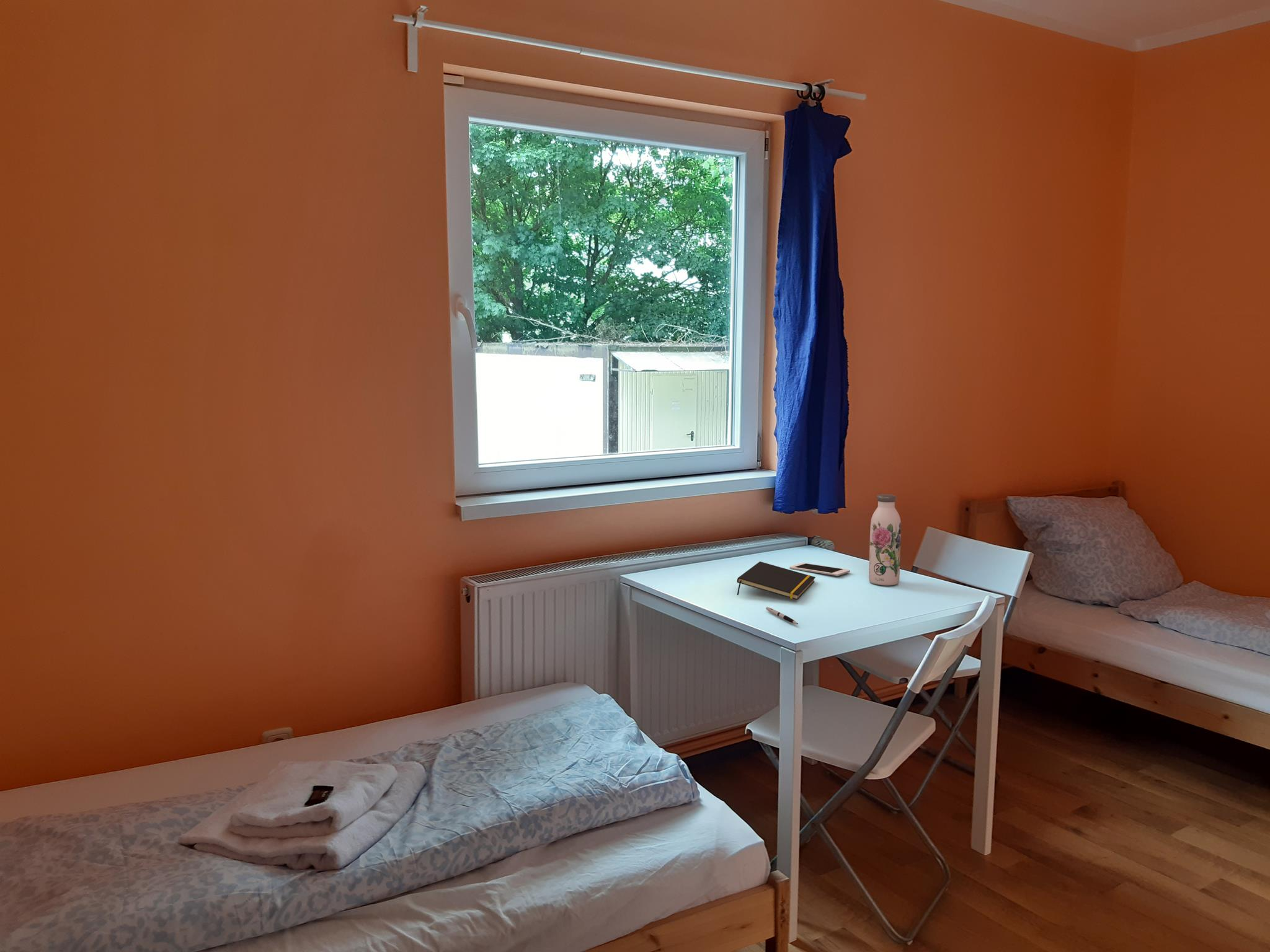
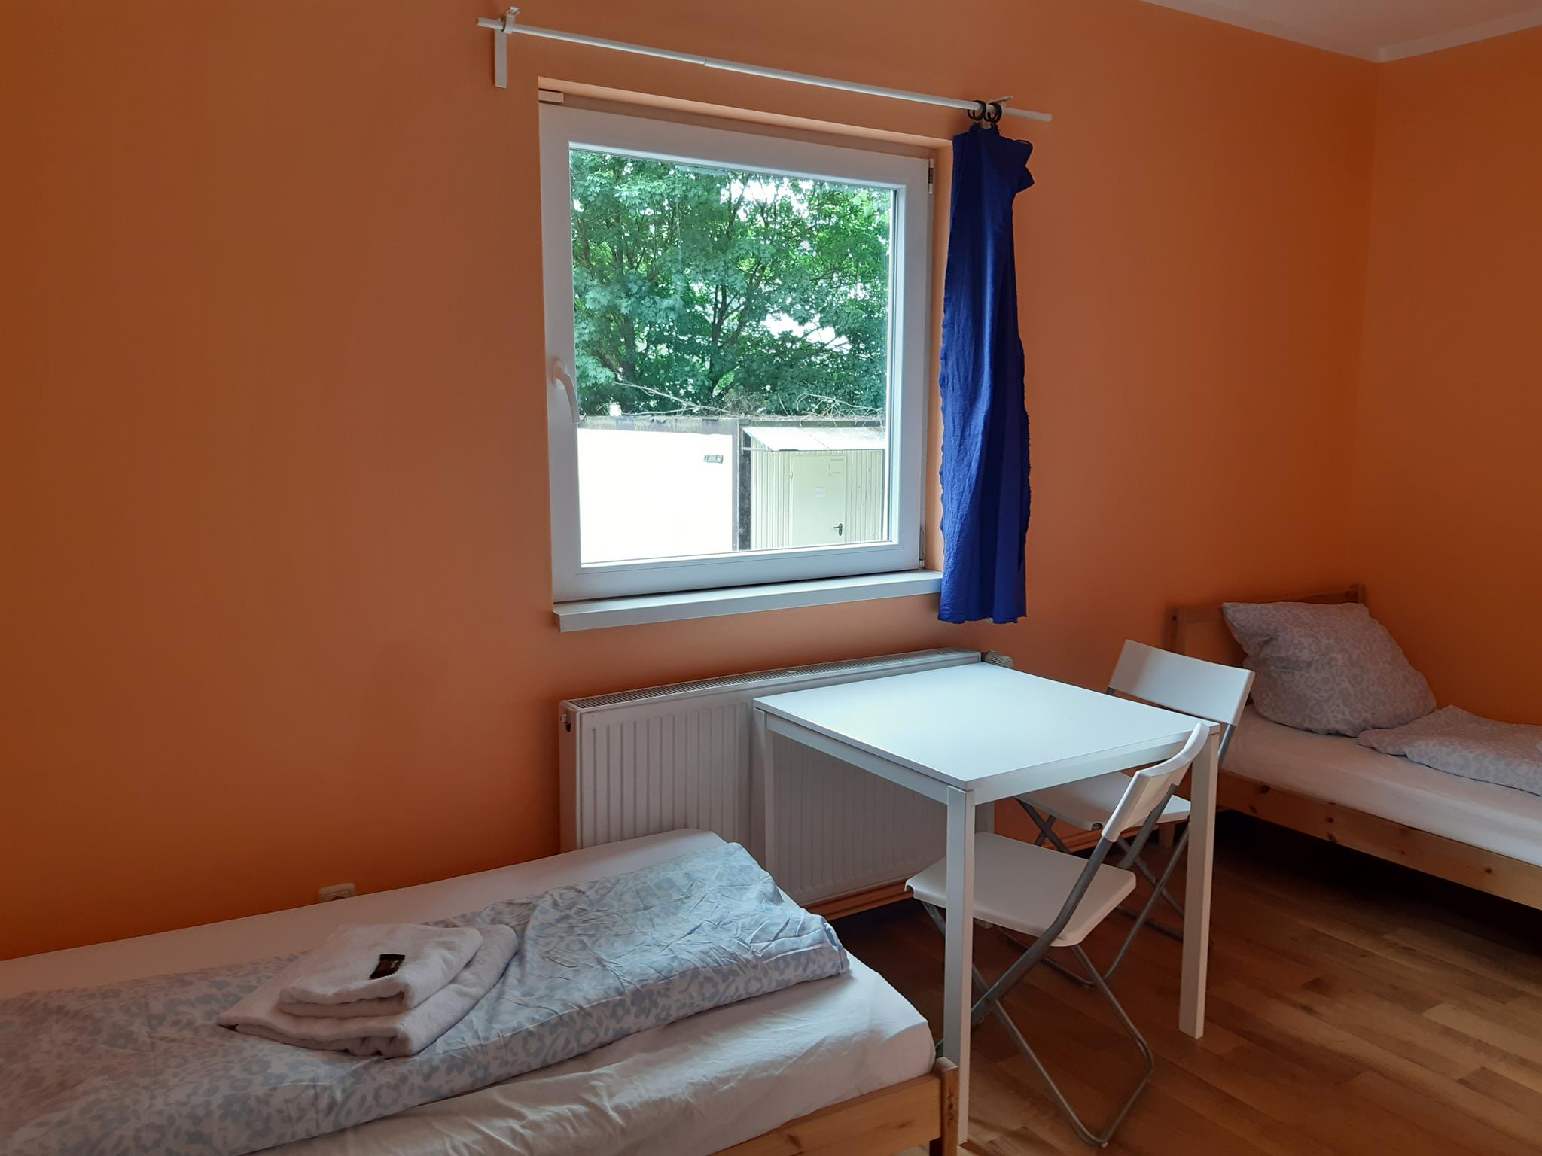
- water bottle [868,493,902,586]
- pen [765,606,799,625]
- notepad [737,561,816,601]
- cell phone [789,562,851,576]
